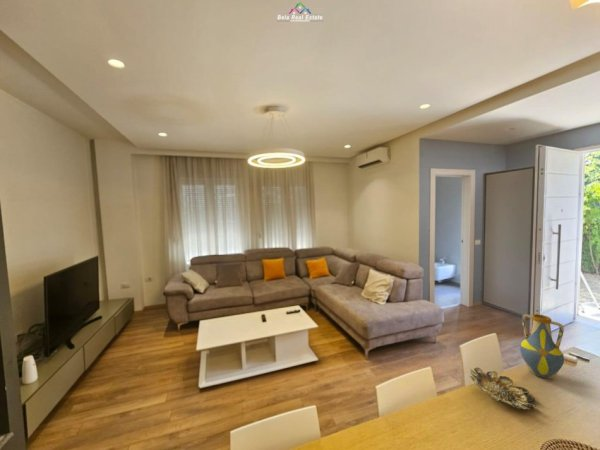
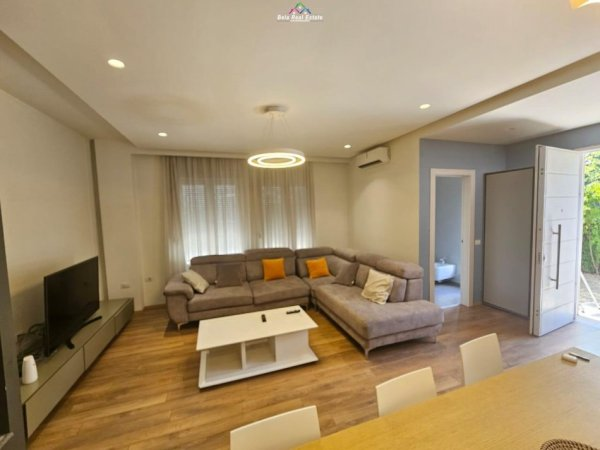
- bowl [469,366,536,411]
- vase [519,313,565,379]
